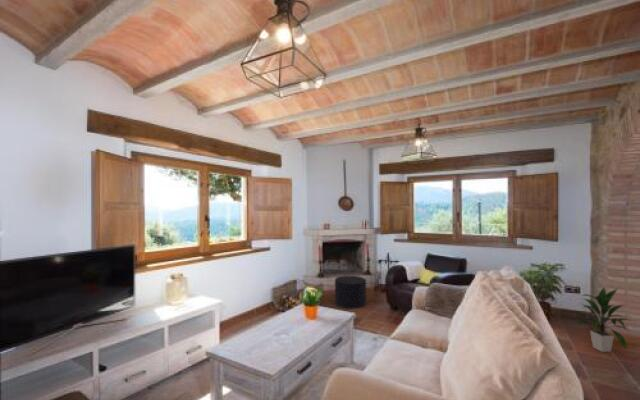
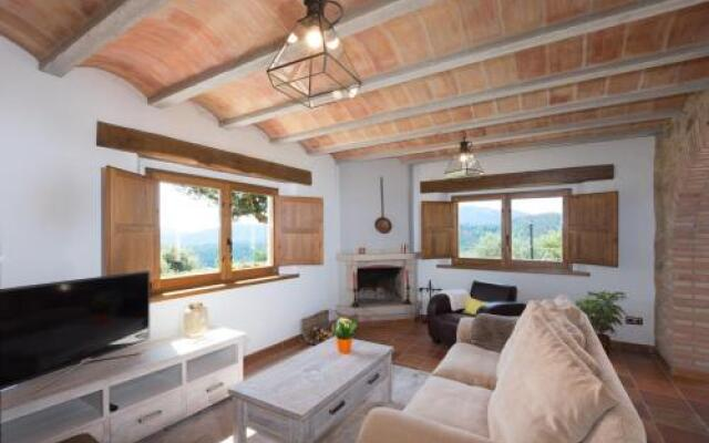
- indoor plant [569,287,634,353]
- stool [334,275,367,310]
